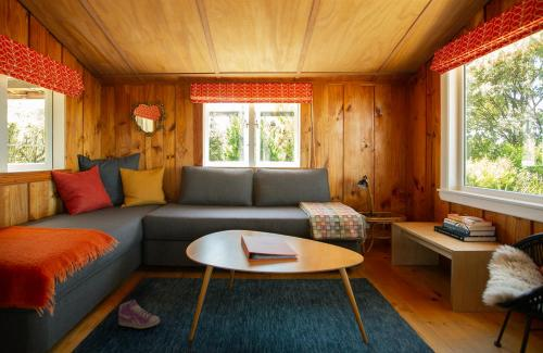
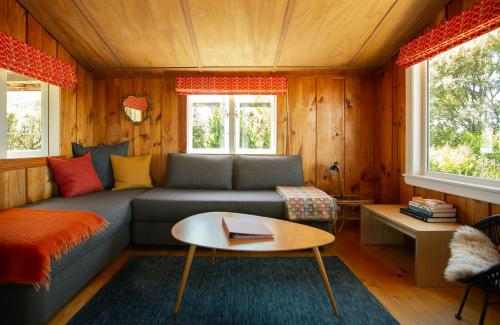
- sneaker [117,298,161,329]
